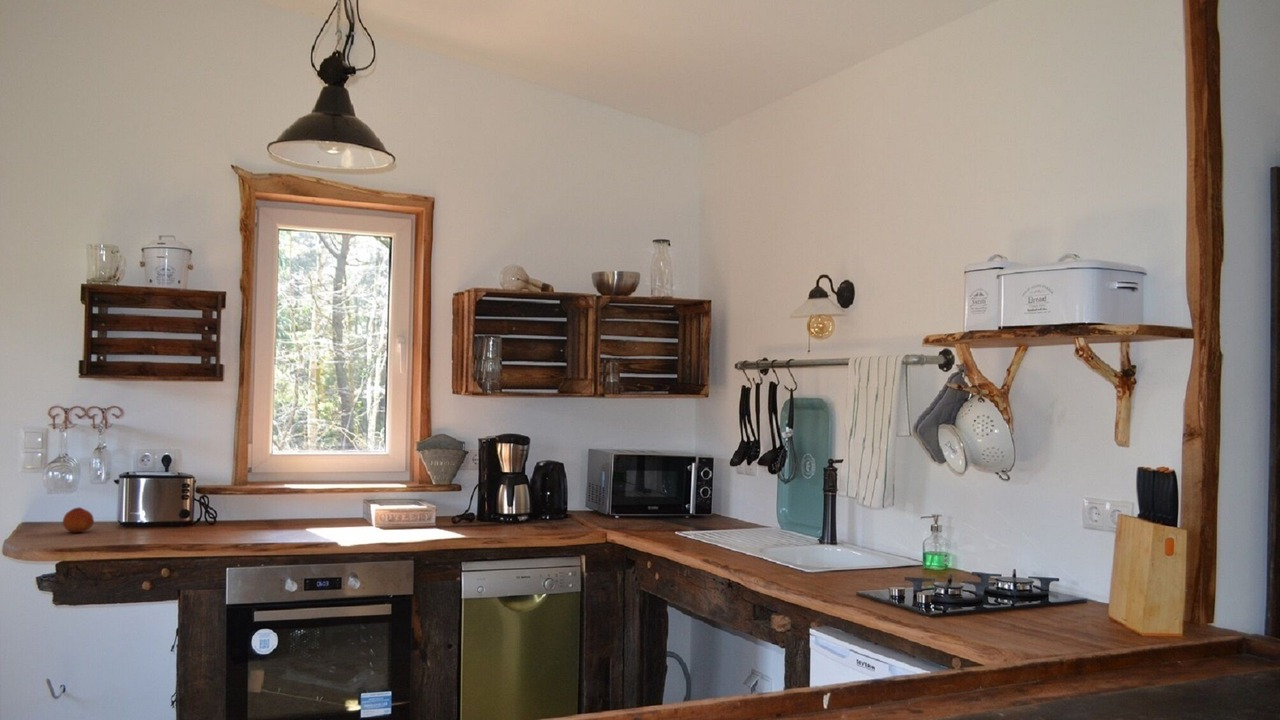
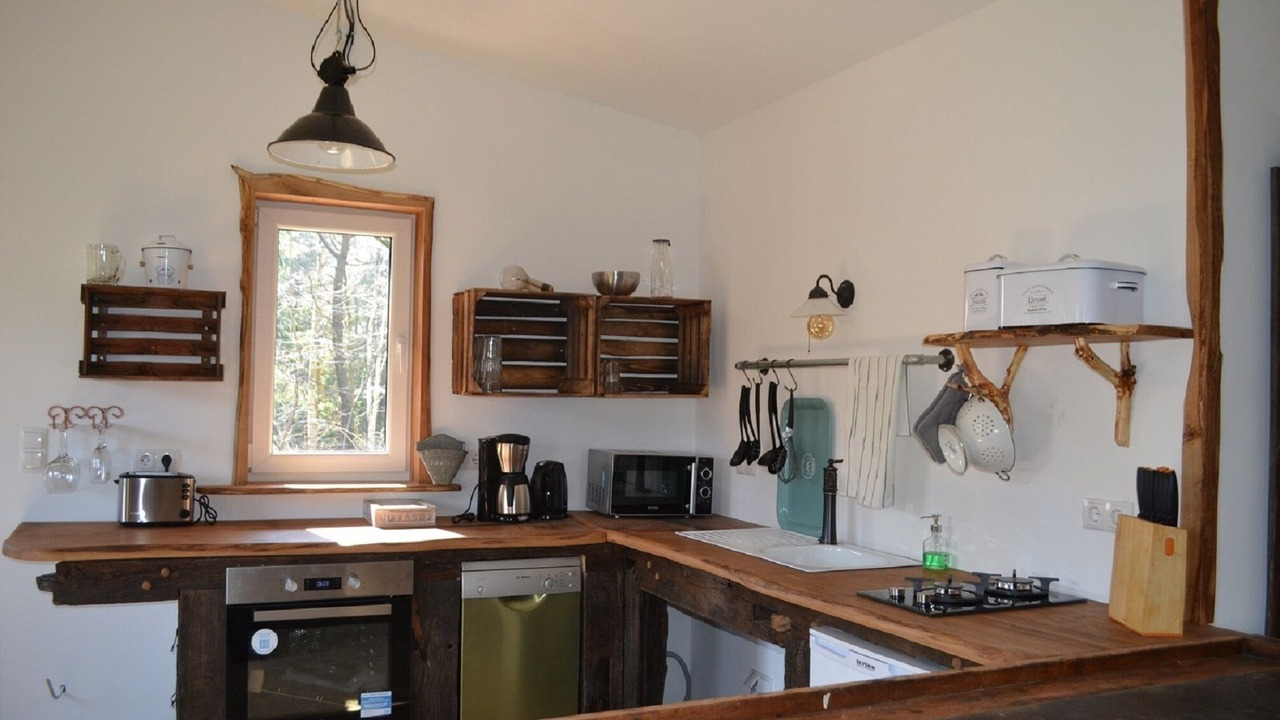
- fruit [62,506,95,533]
